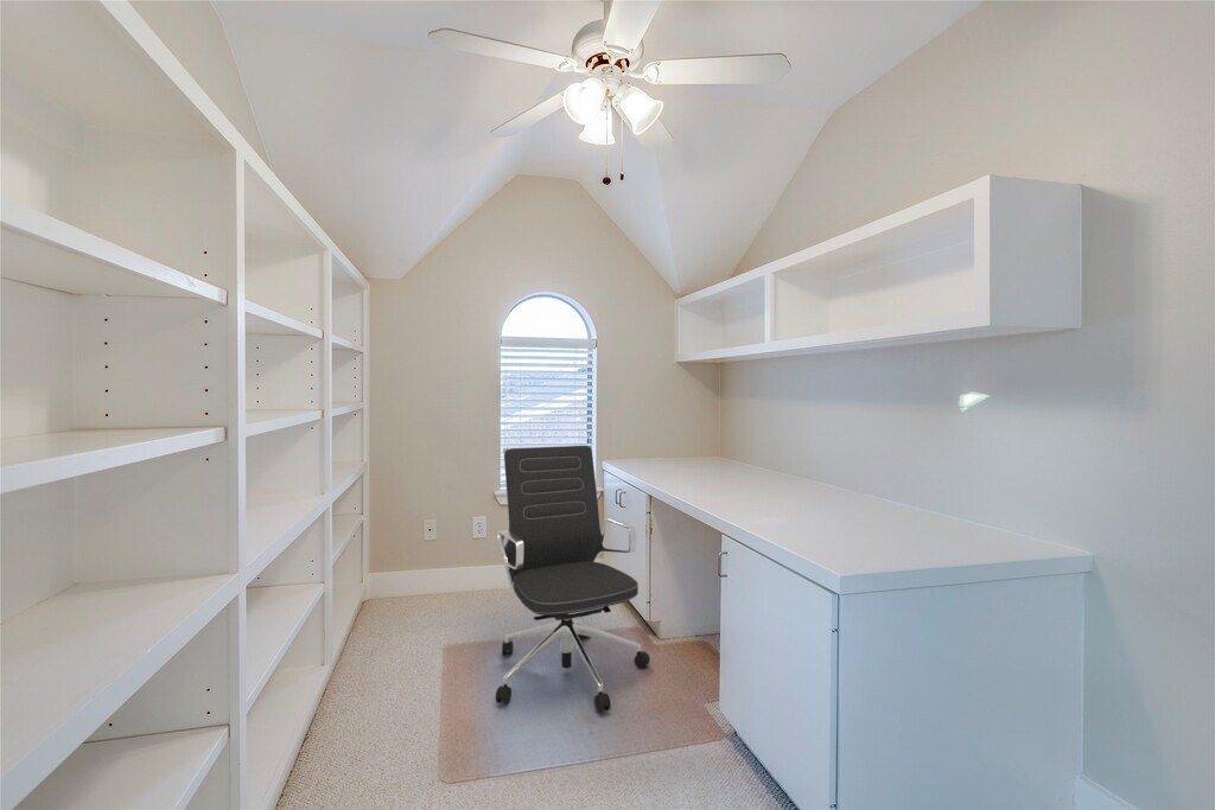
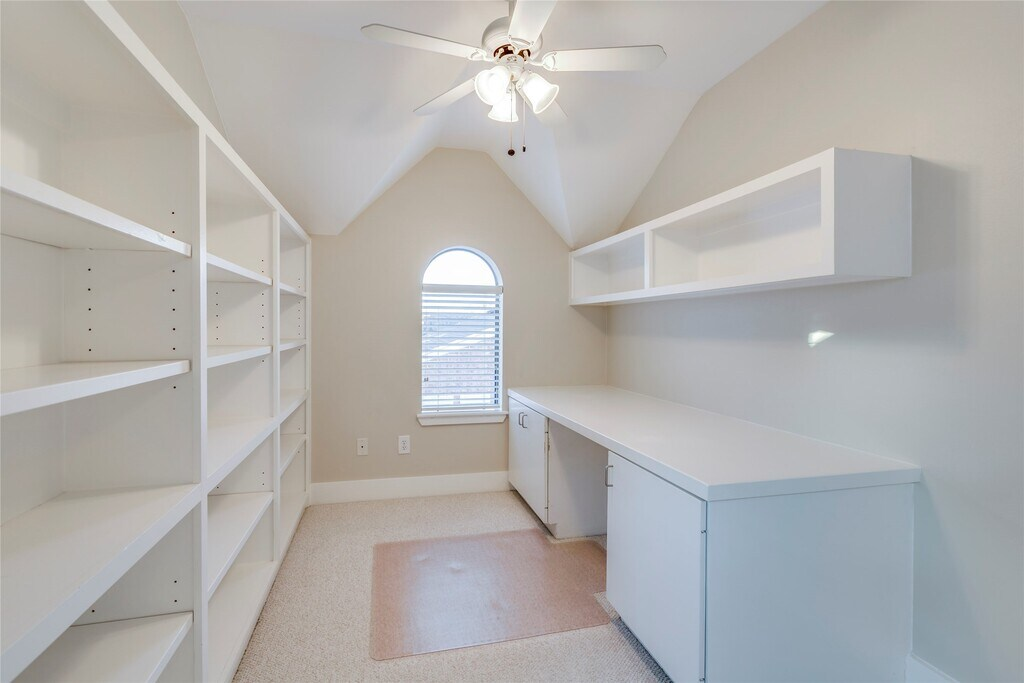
- office chair [495,445,651,714]
